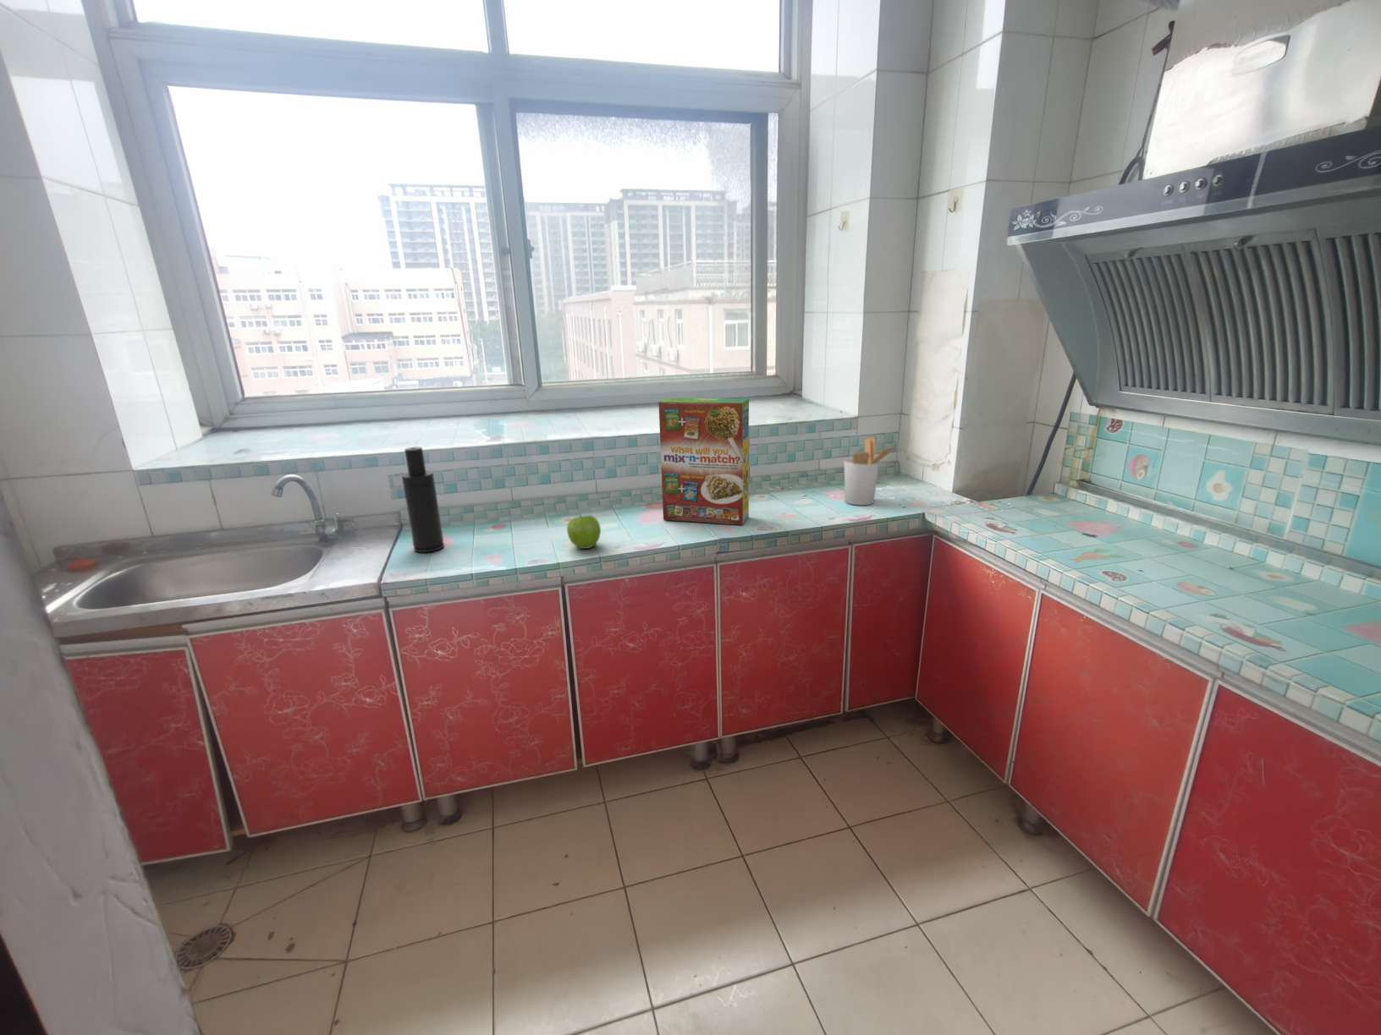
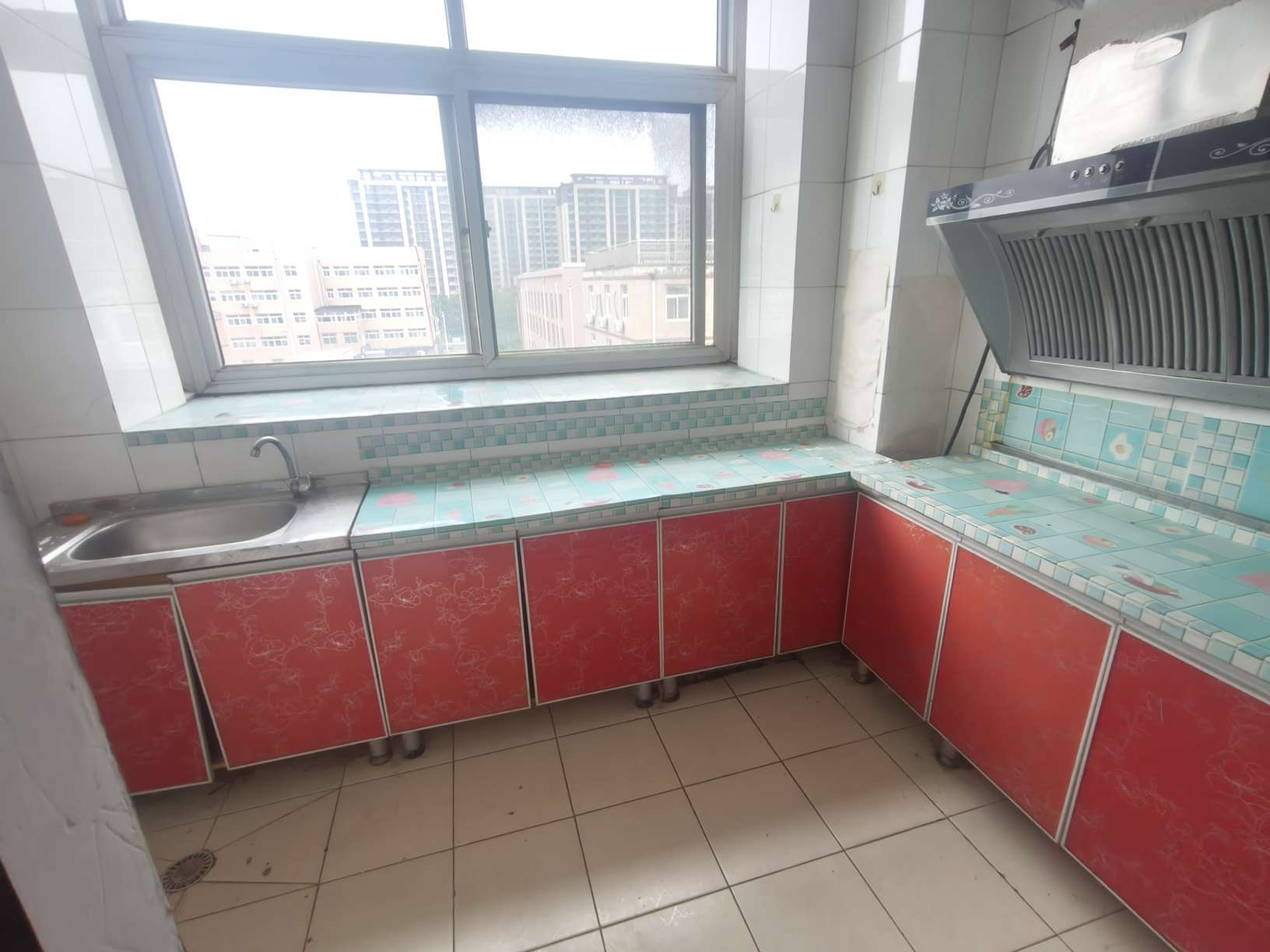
- atomizer [401,447,445,553]
- cereal box [658,398,749,526]
- fruit [567,515,601,550]
- utensil holder [844,436,900,506]
